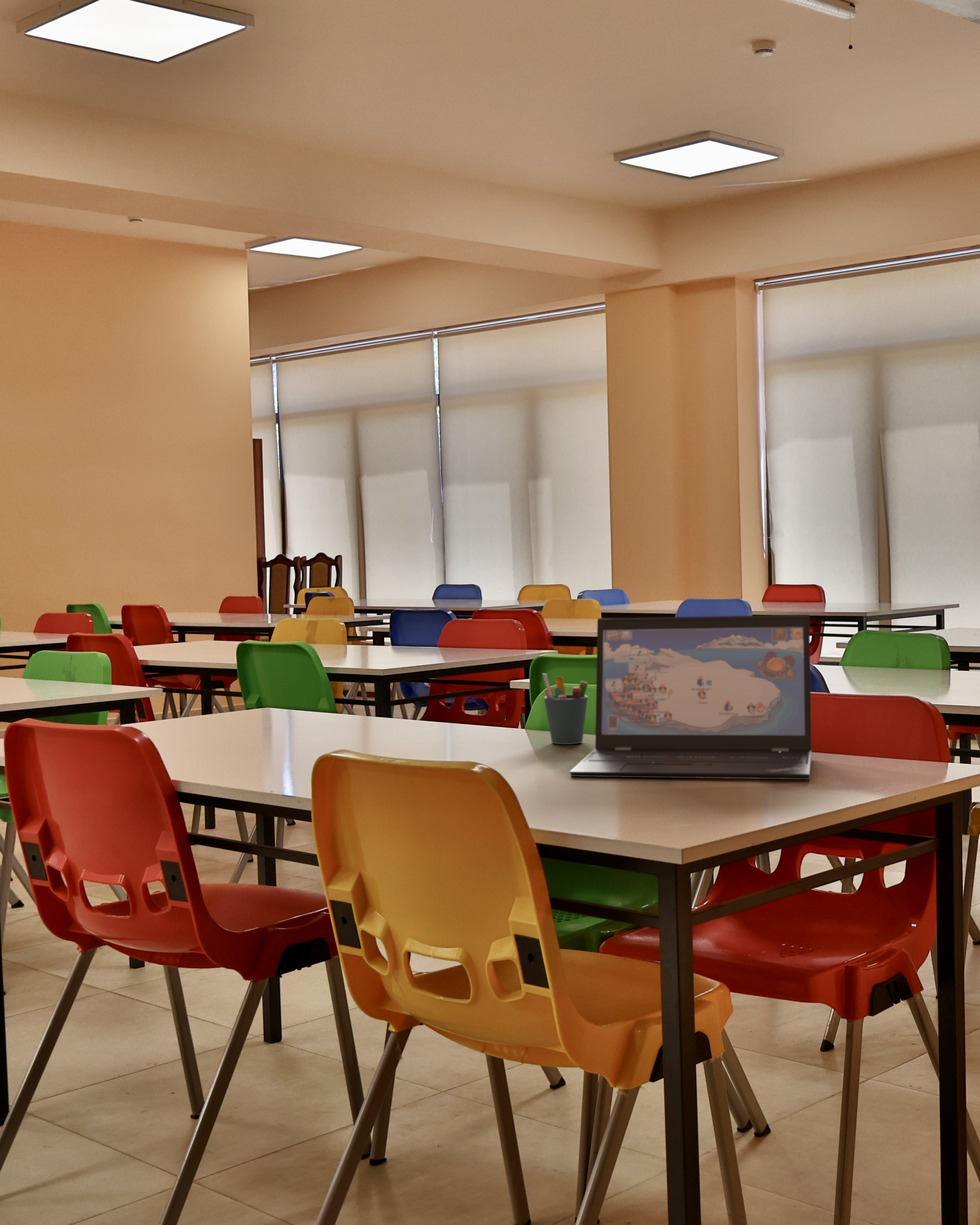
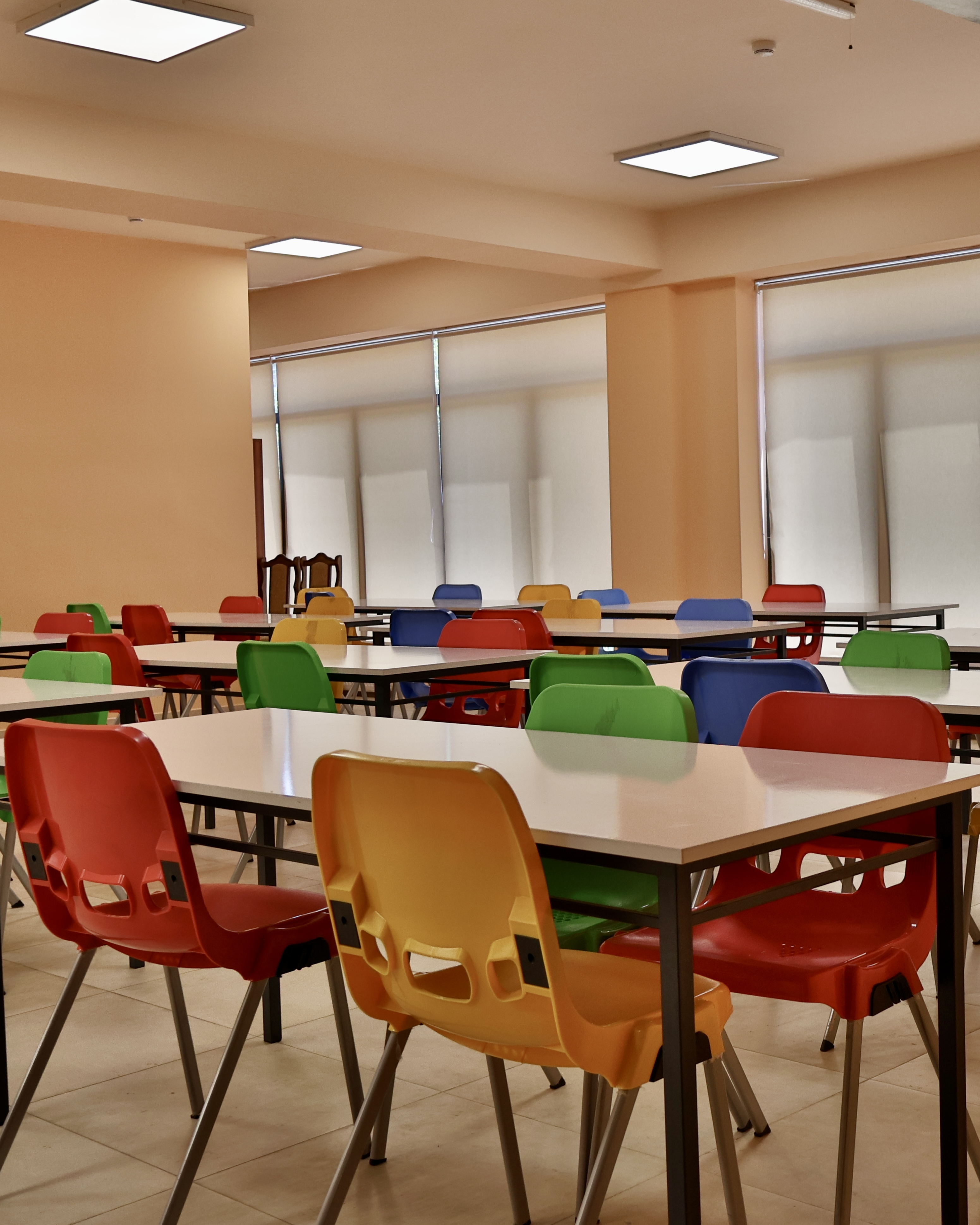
- laptop [569,614,812,779]
- pen holder [542,673,588,745]
